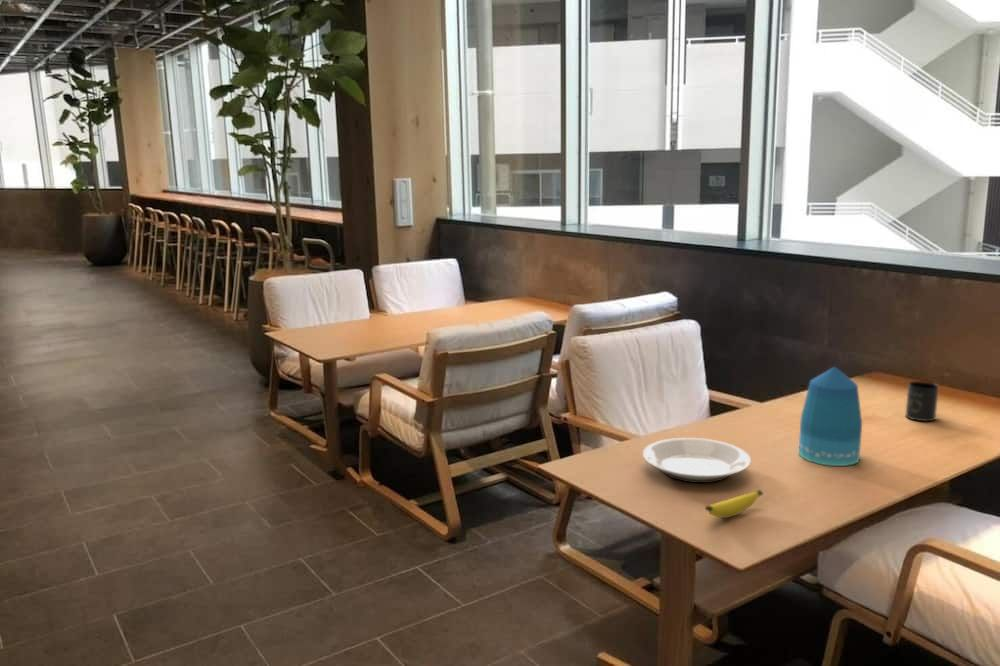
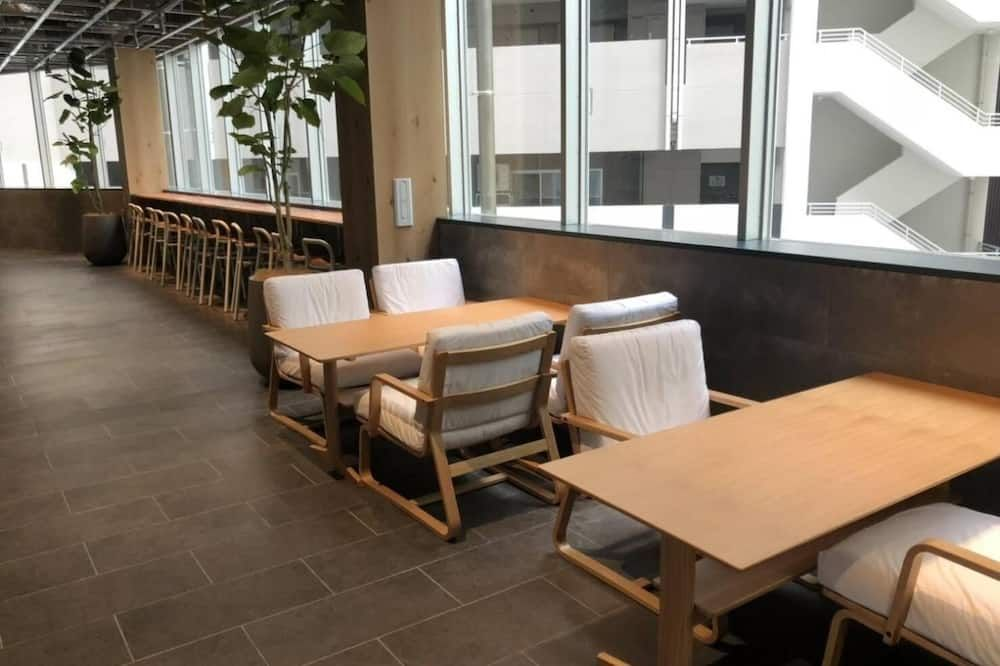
- vase [798,366,863,467]
- mug [905,380,940,423]
- plate [642,437,752,484]
- banana [704,489,764,519]
